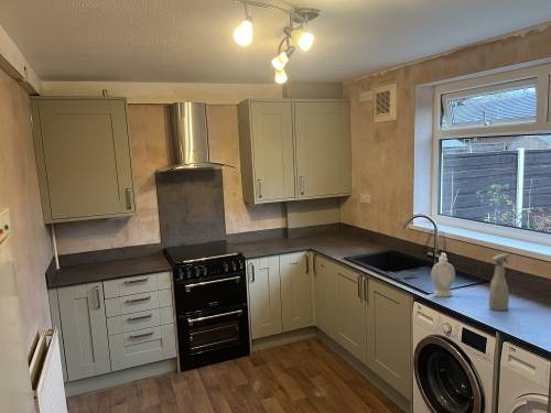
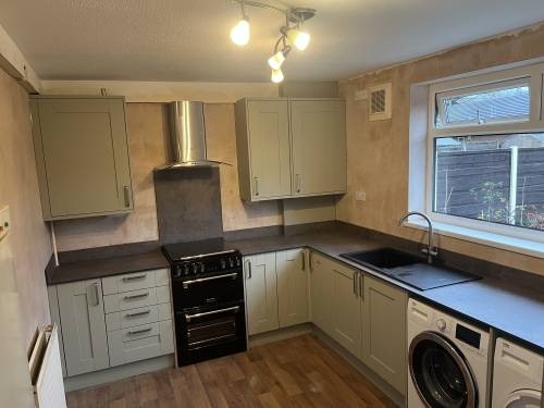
- soap bottle [430,252,456,298]
- spray bottle [488,253,510,312]
